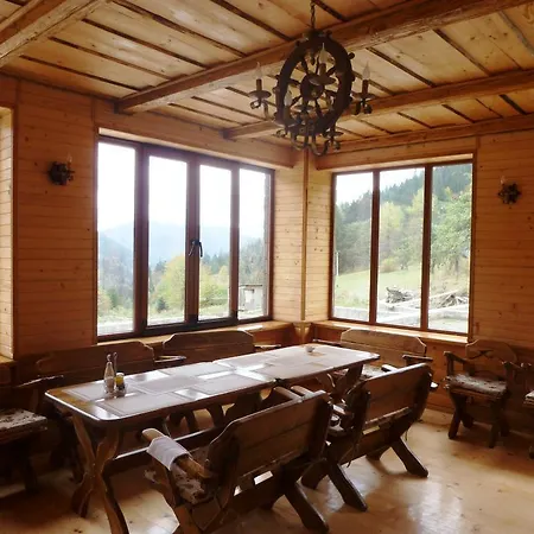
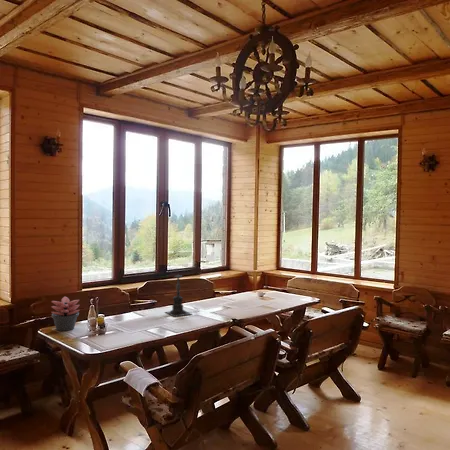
+ candle holder [164,268,192,318]
+ succulent plant [50,296,80,332]
